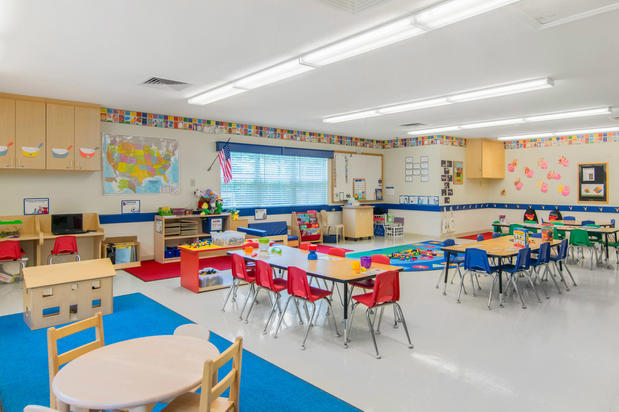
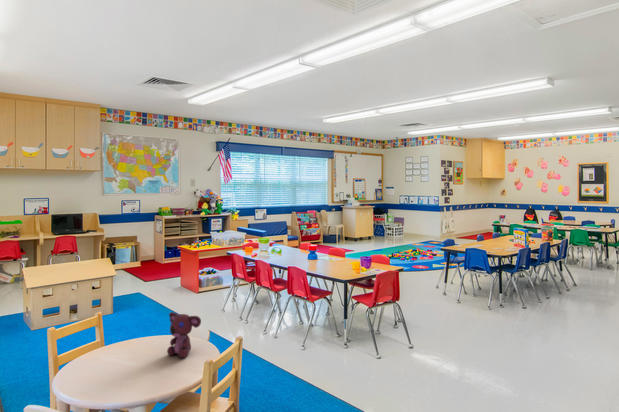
+ teddy bear [166,311,202,359]
